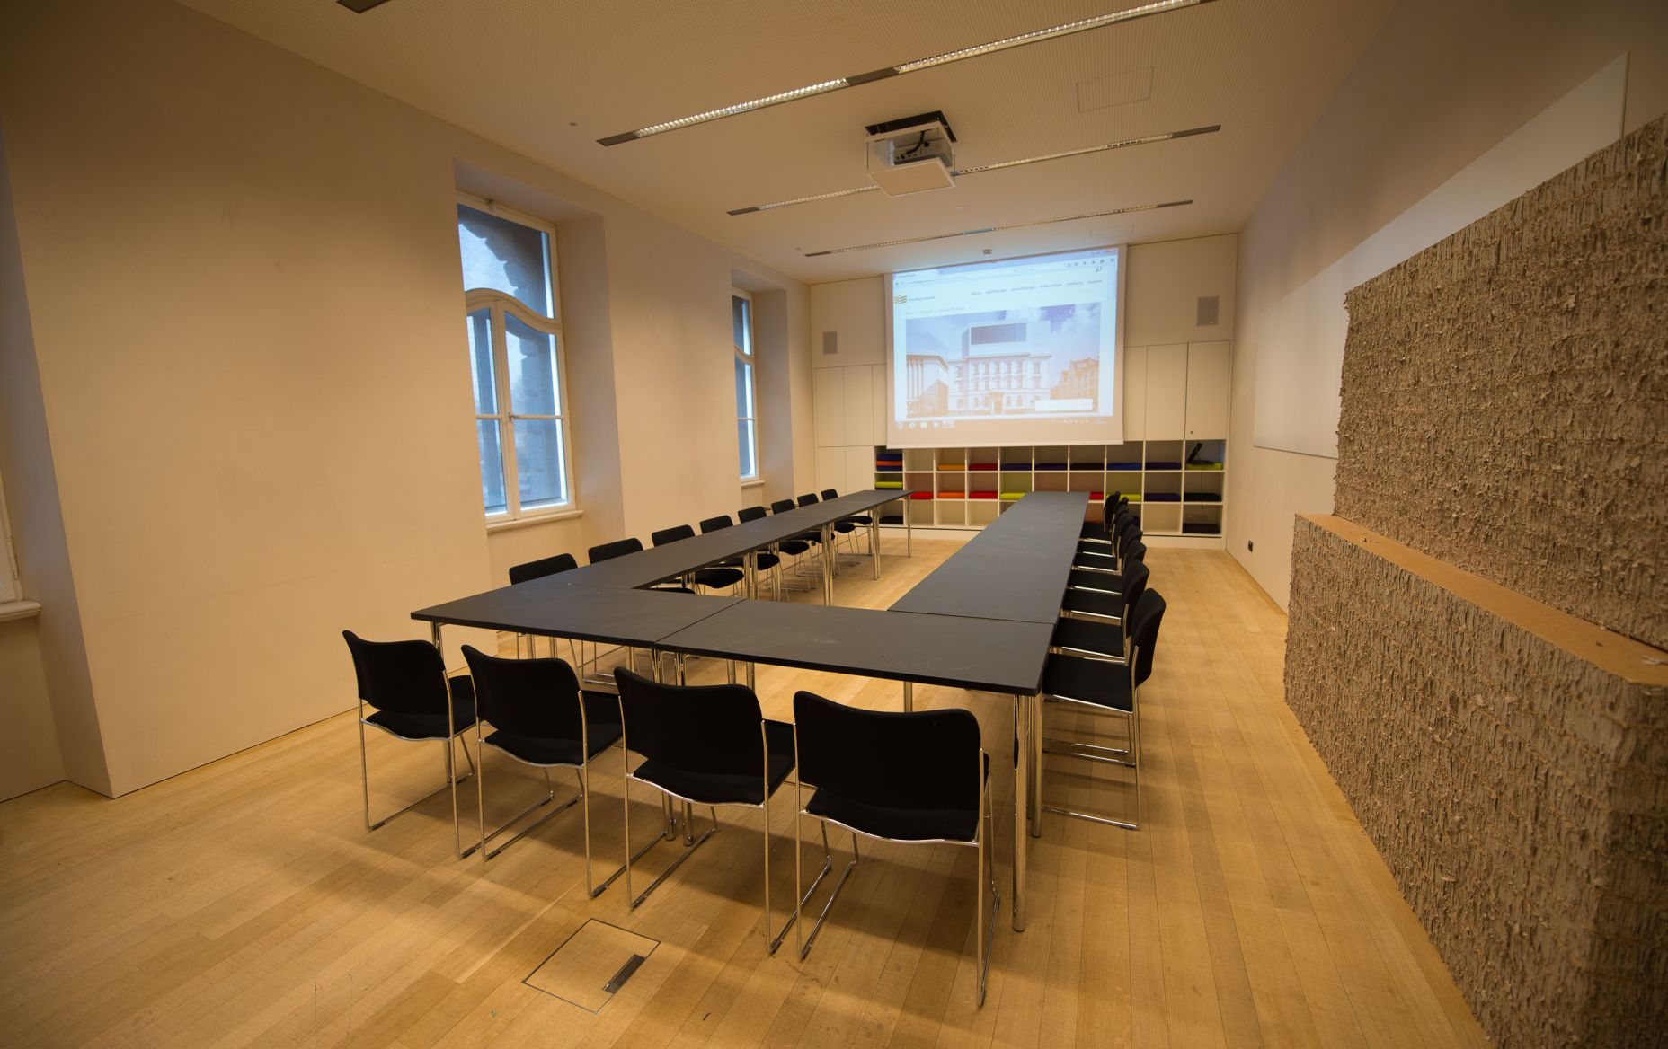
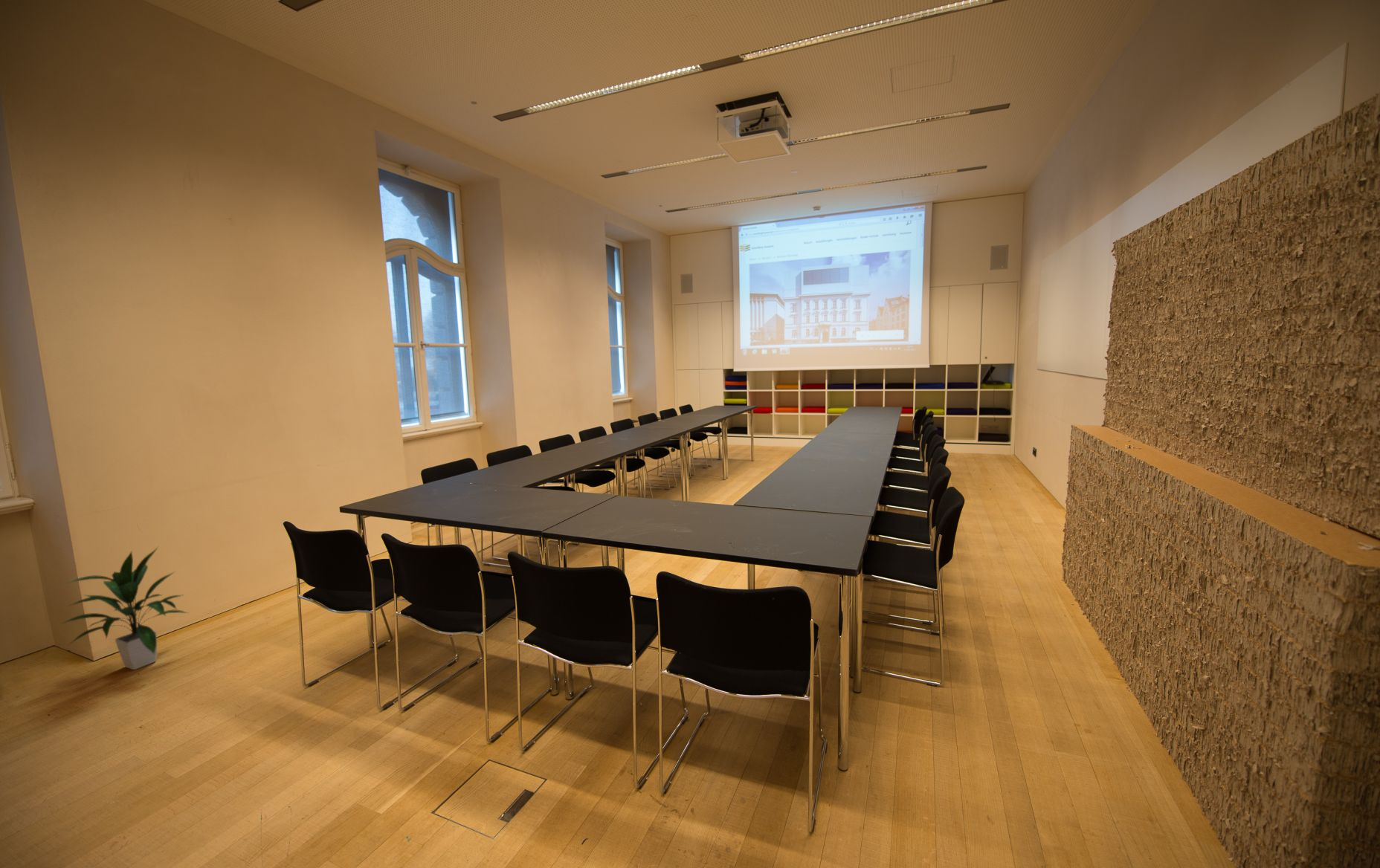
+ indoor plant [55,546,189,670]
